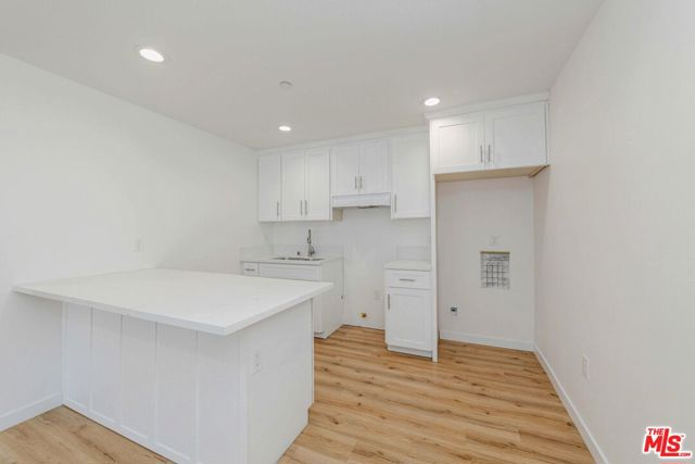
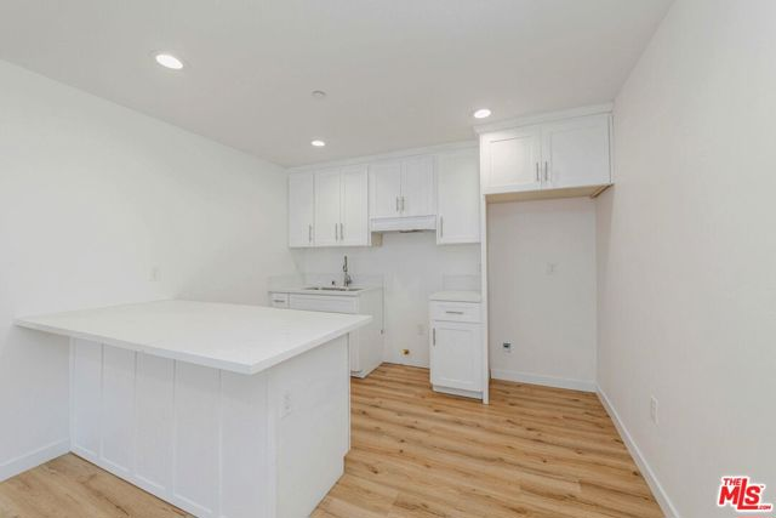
- calendar [479,241,511,291]
